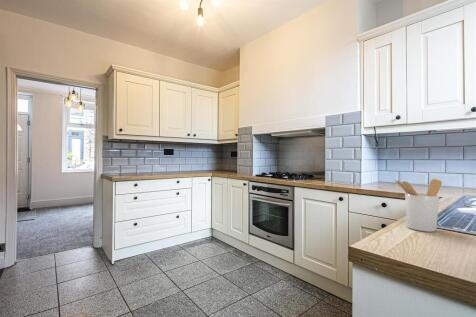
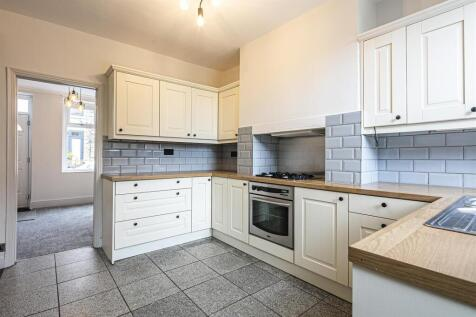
- utensil holder [394,178,443,233]
